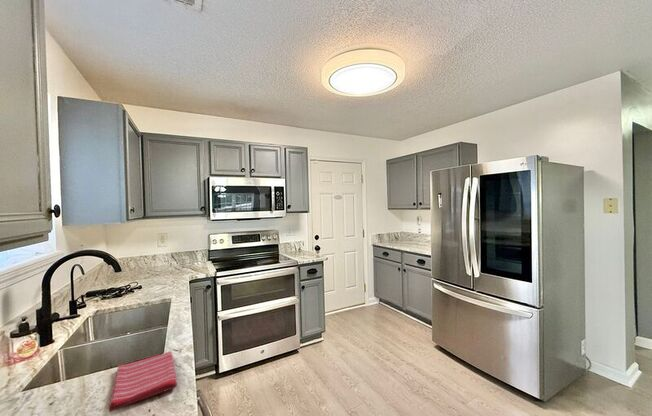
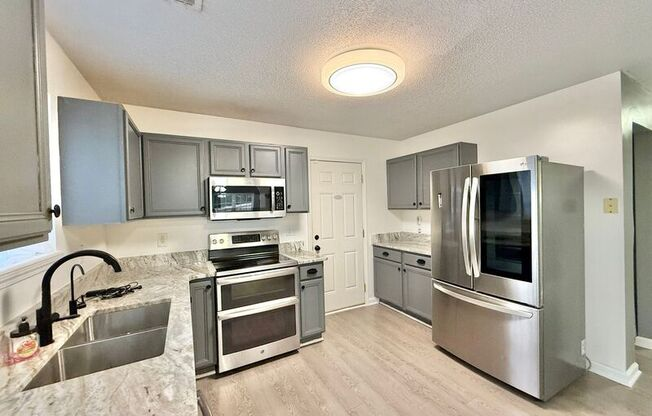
- dish towel [108,351,178,412]
